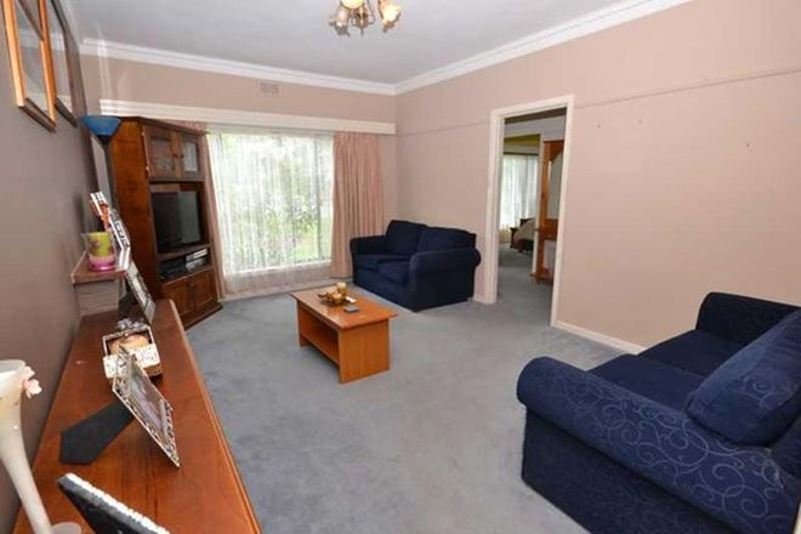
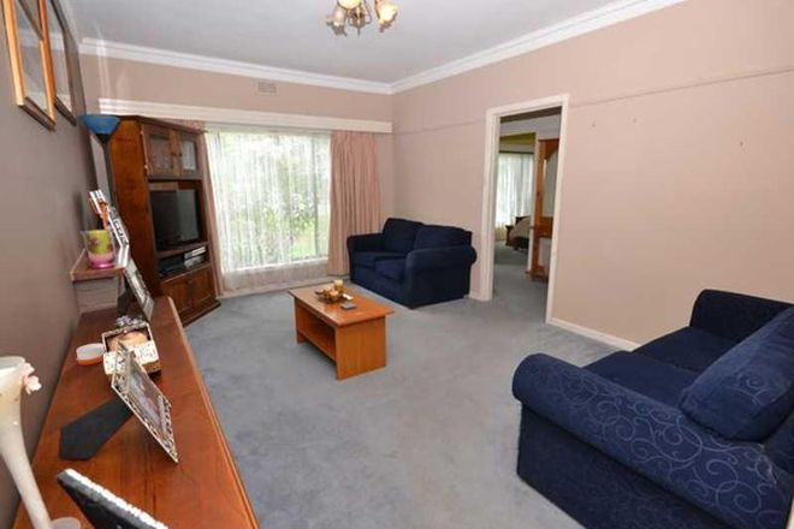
+ candle [76,339,106,367]
